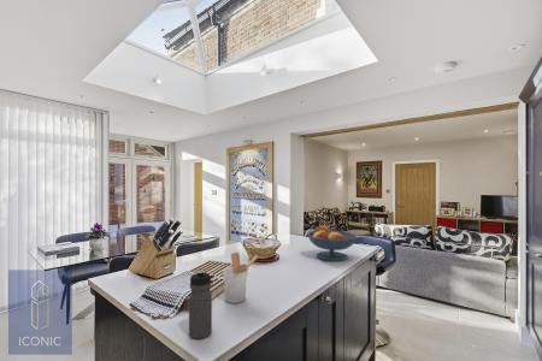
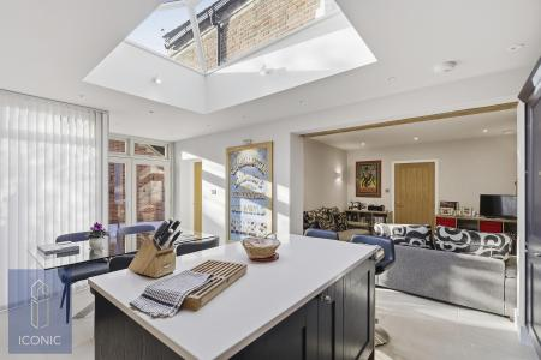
- utensil holder [223,250,259,304]
- water bottle [188,270,213,341]
- fruit bowl [306,224,358,262]
